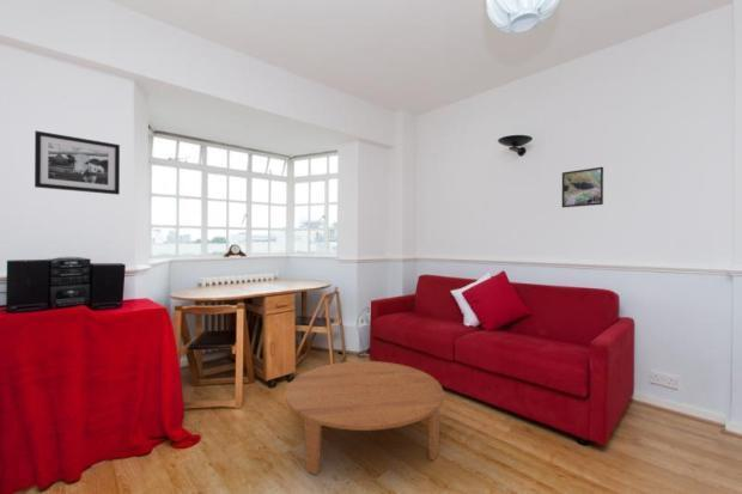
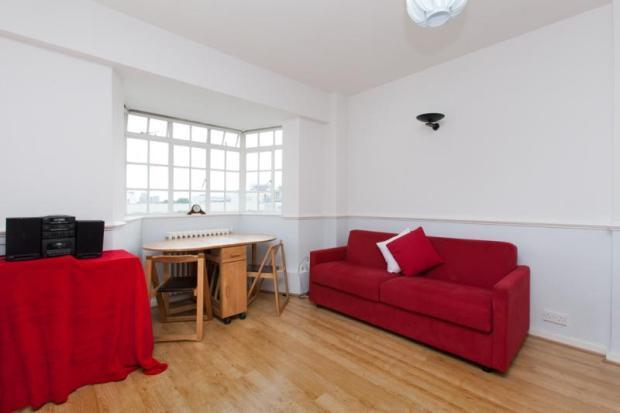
- picture frame [34,129,121,196]
- coffee table [284,360,445,476]
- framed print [561,166,604,208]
